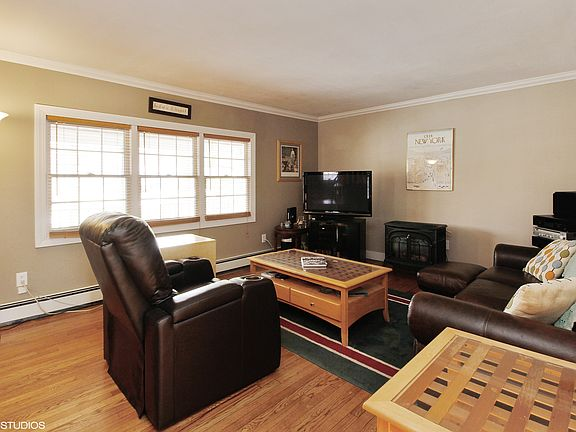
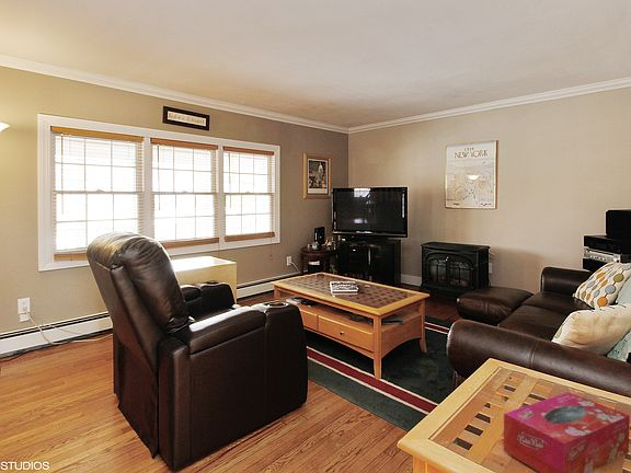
+ tissue box [503,391,631,473]
